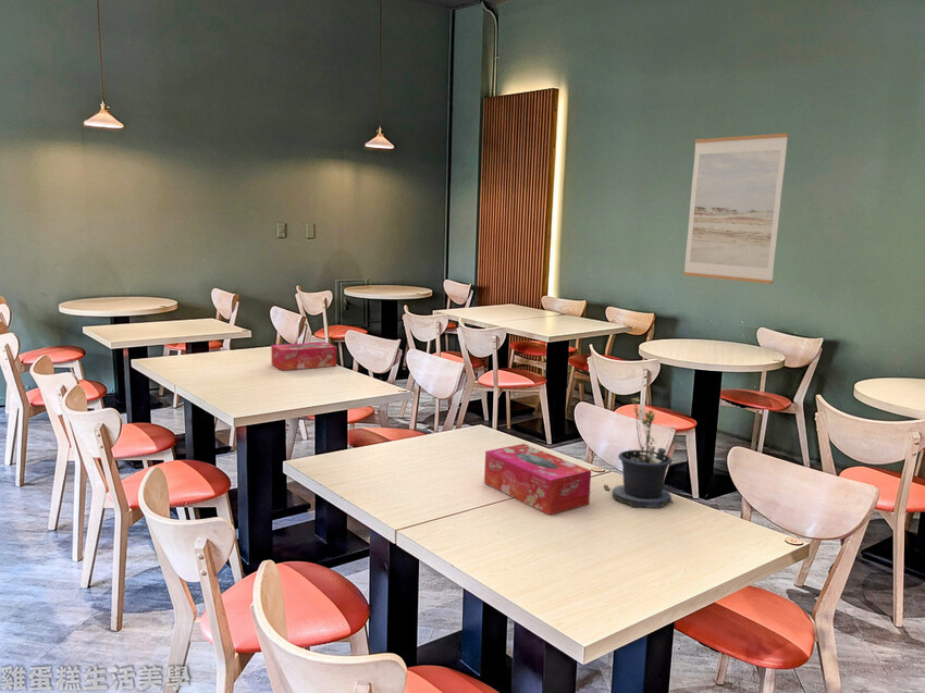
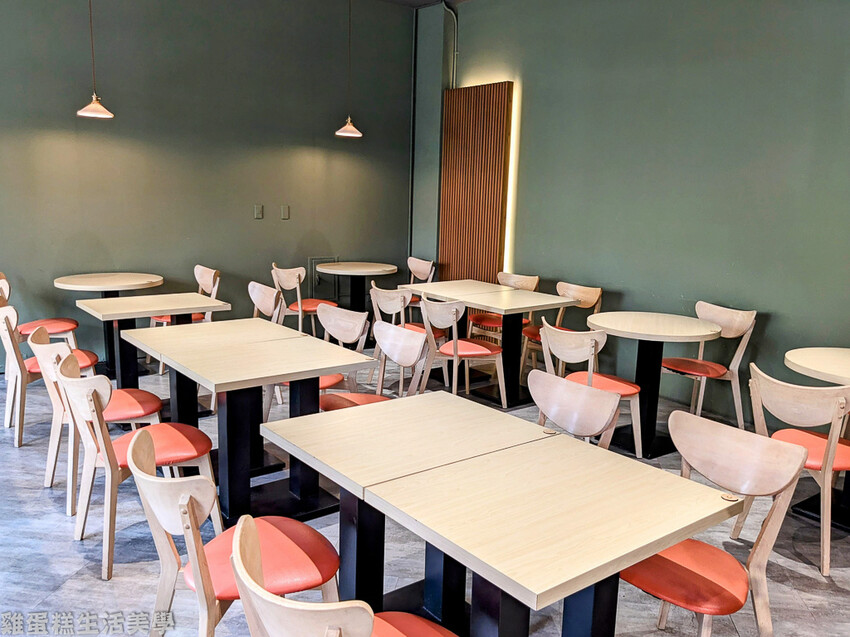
- tissue box [483,443,592,516]
- wall art [682,133,789,285]
- potted plant [603,396,675,509]
- tissue box [270,341,337,371]
